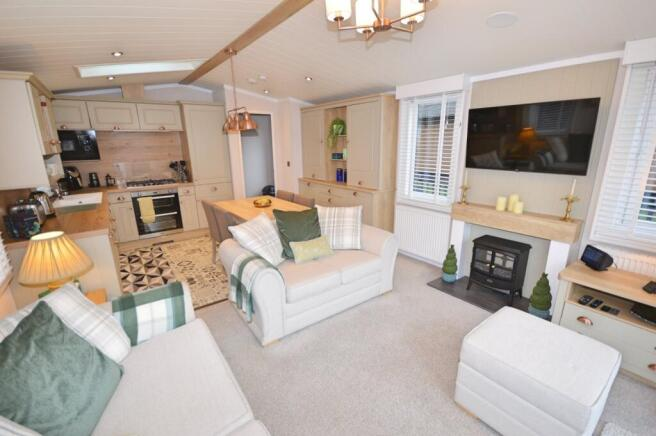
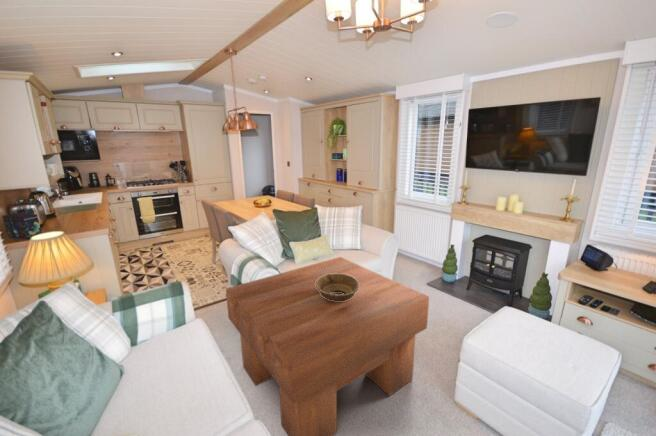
+ decorative bowl [315,273,359,301]
+ coffee table [225,256,430,436]
